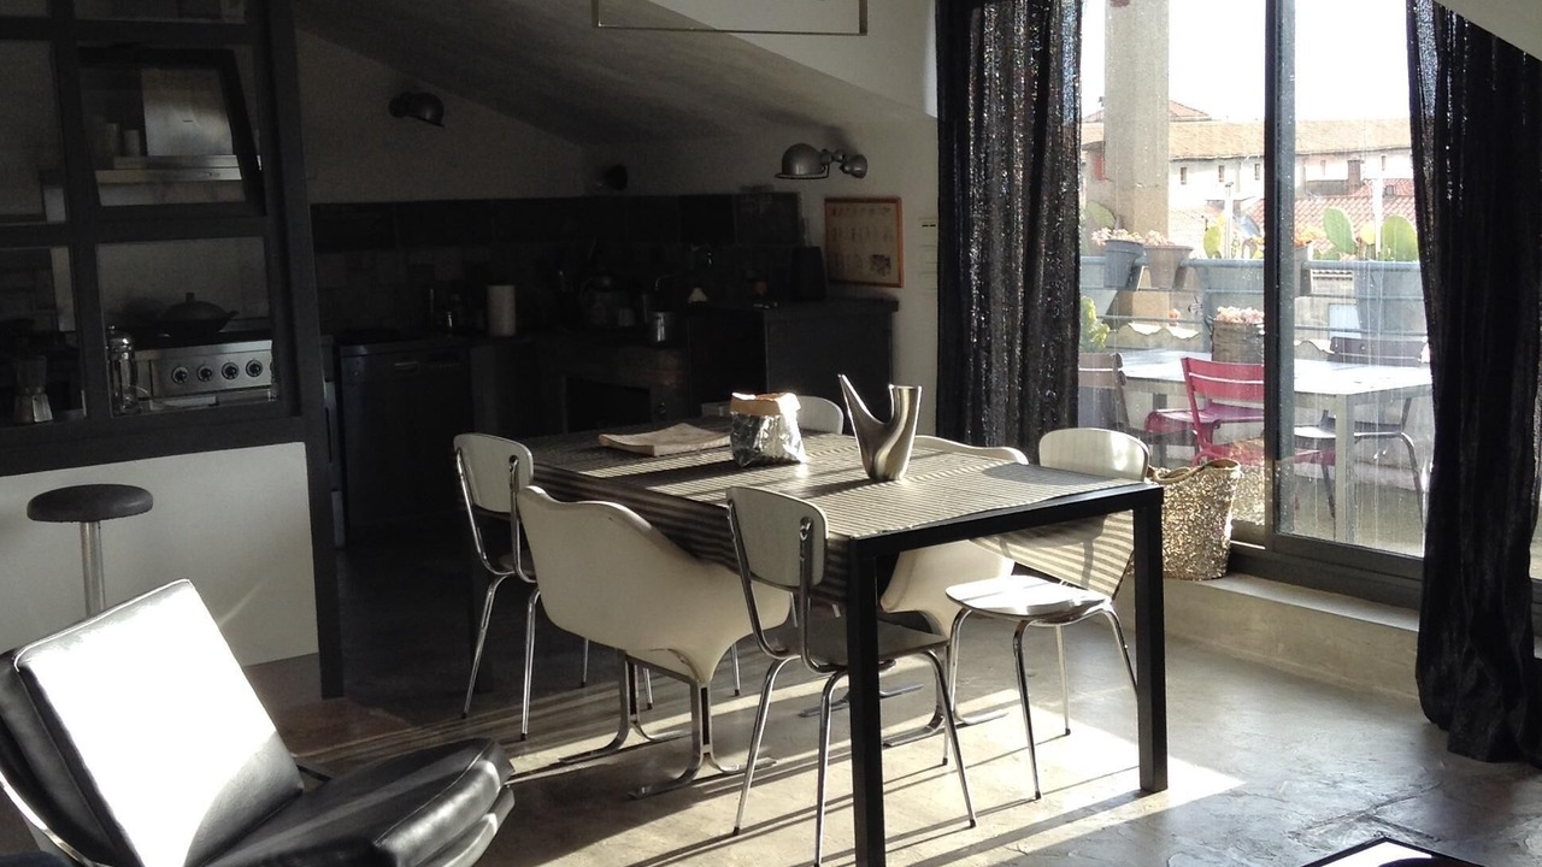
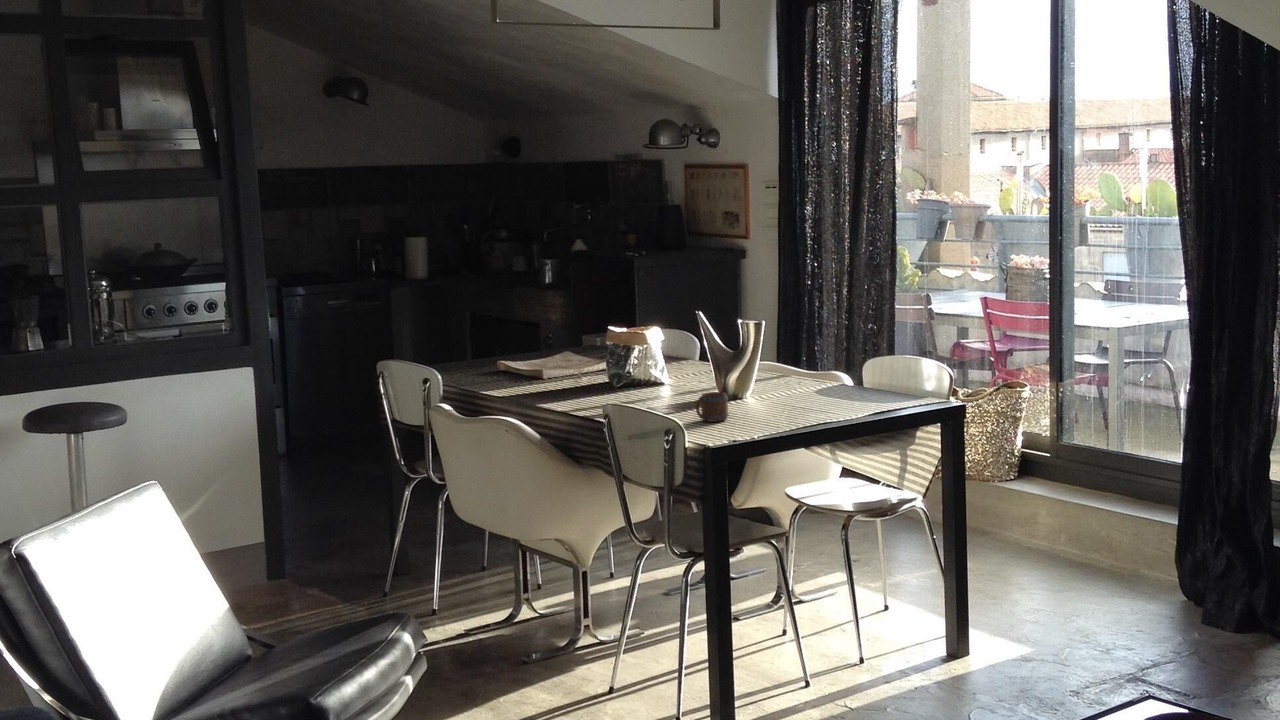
+ mug [695,391,730,423]
